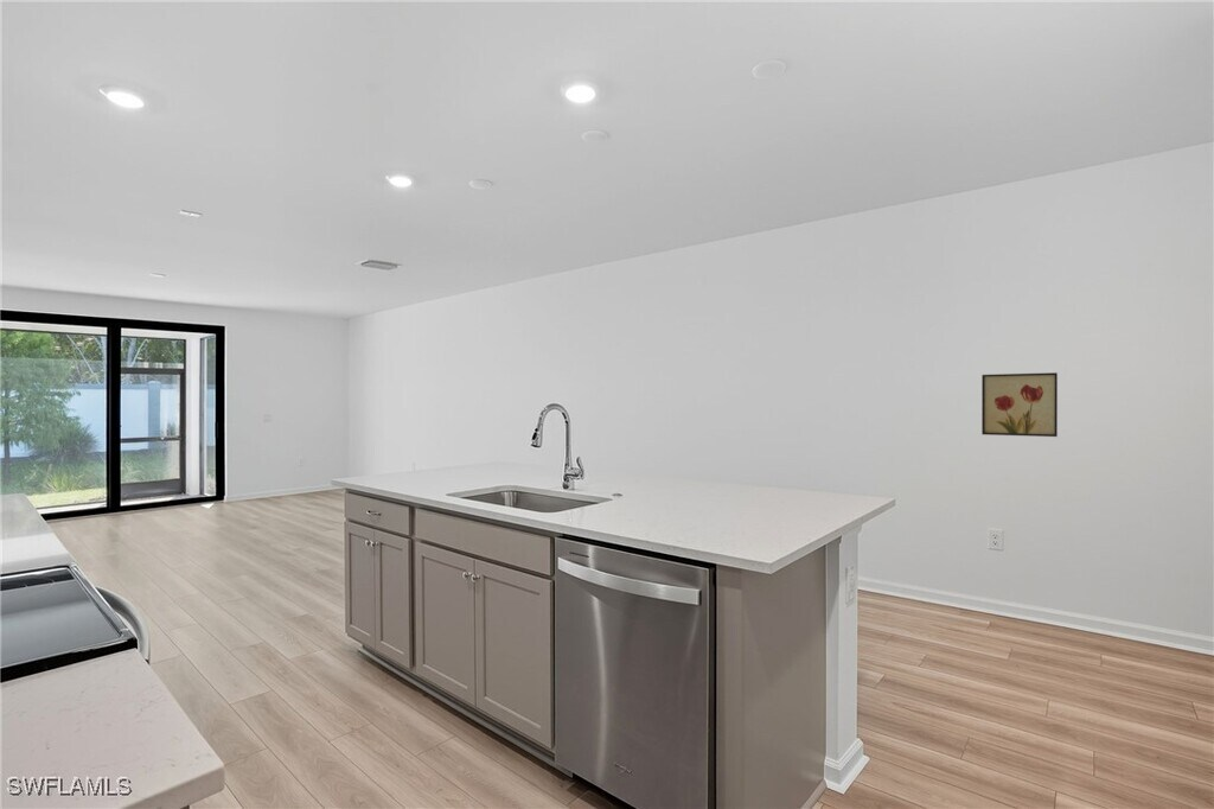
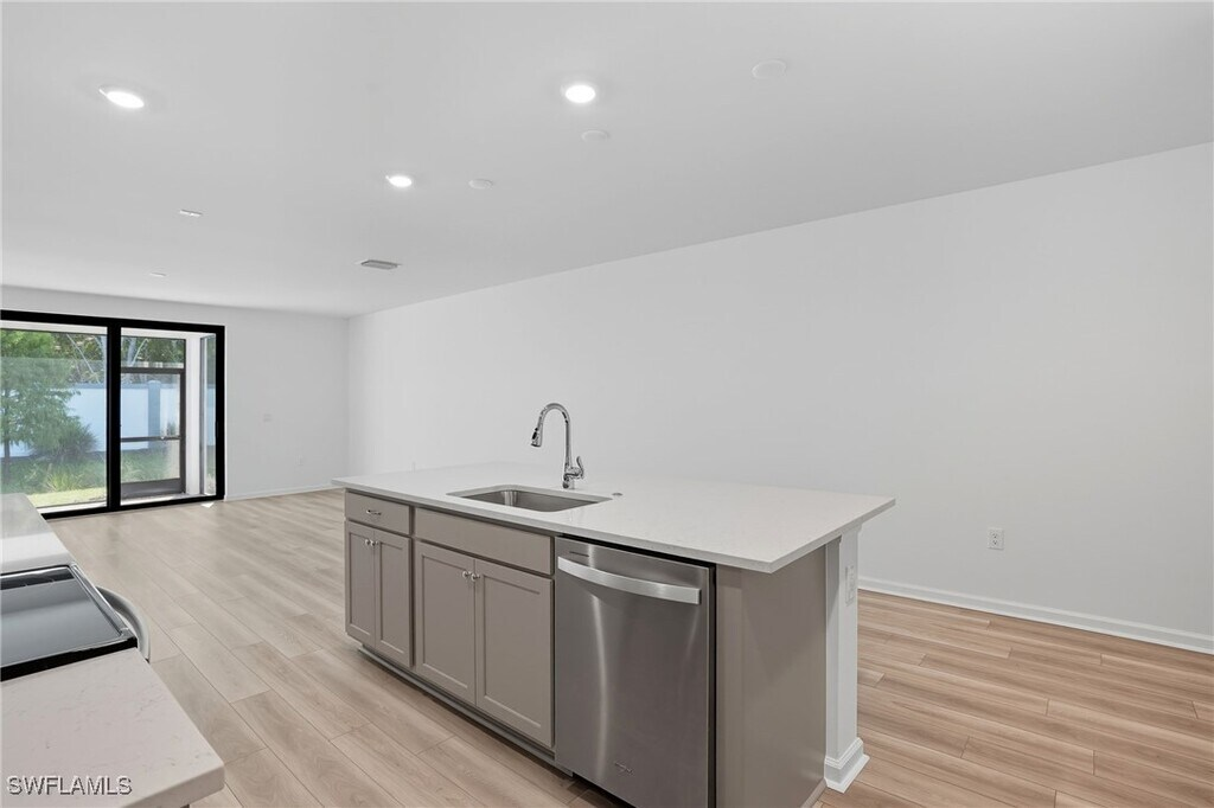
- wall art [980,371,1059,438]
